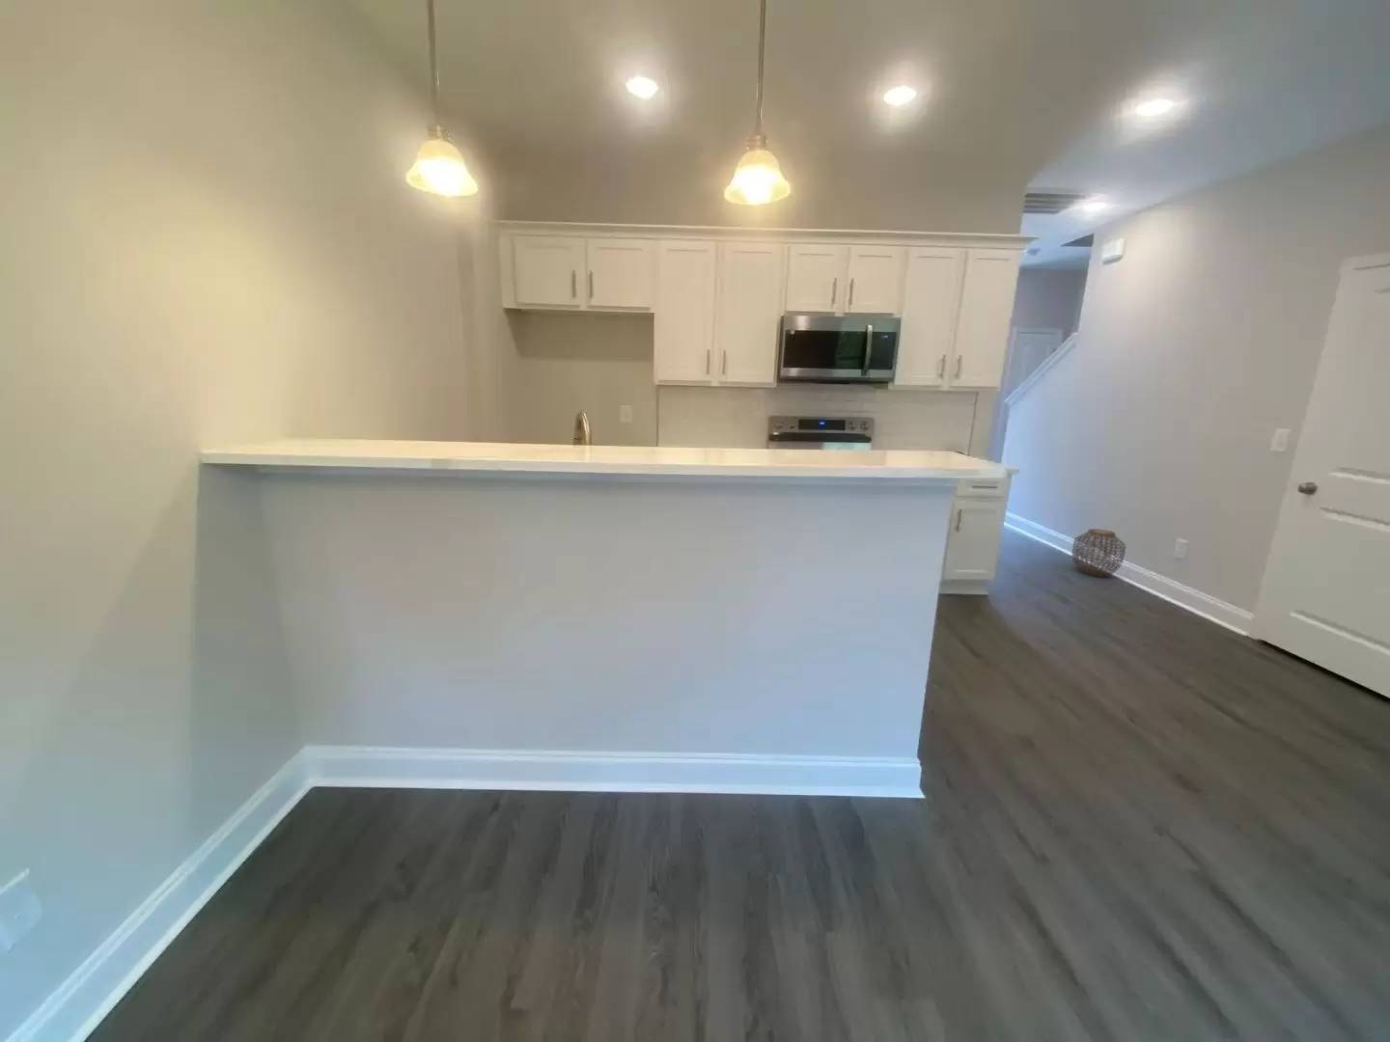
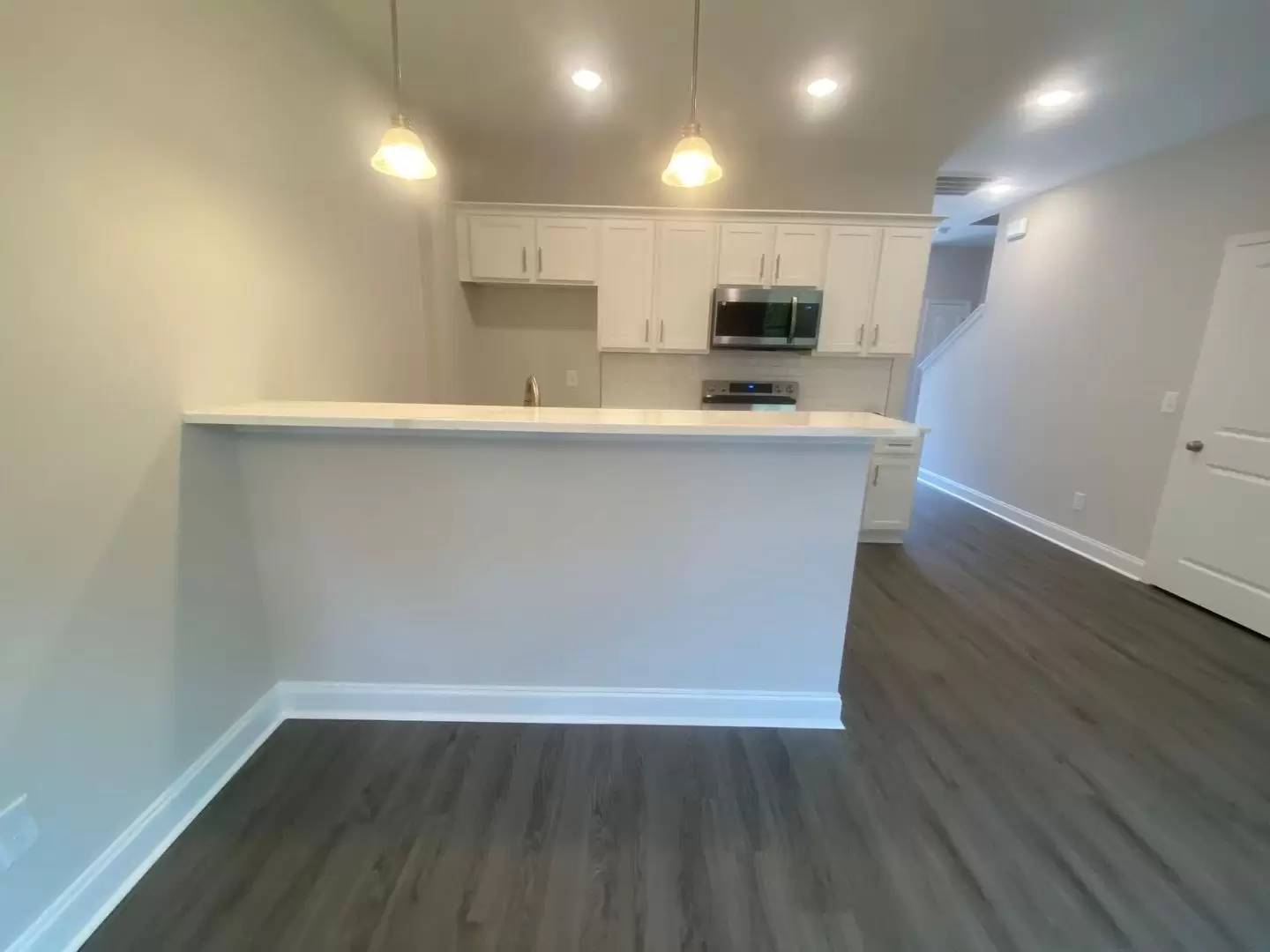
- woven basket [1072,528,1126,578]
